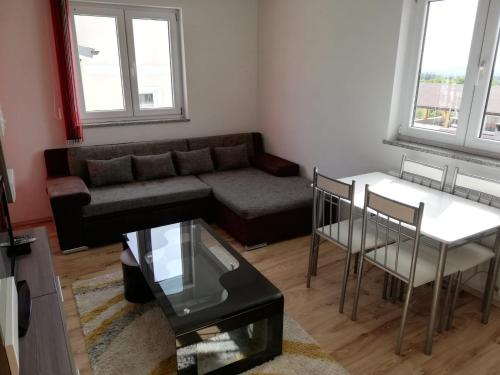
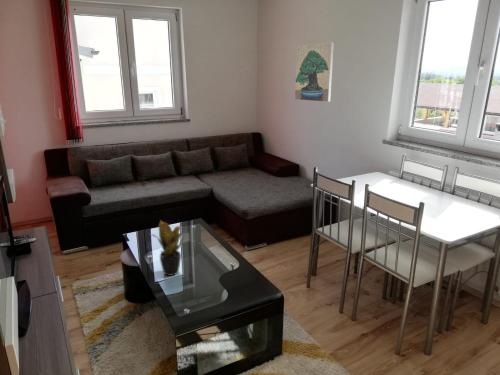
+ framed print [294,41,335,103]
+ potted plant [148,219,189,277]
